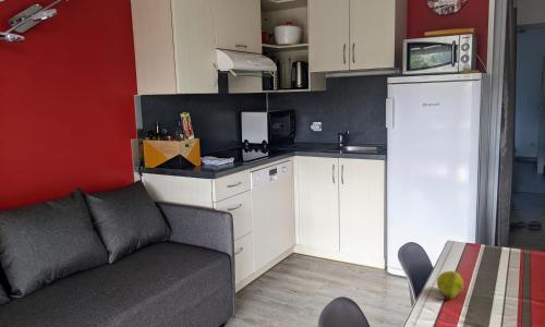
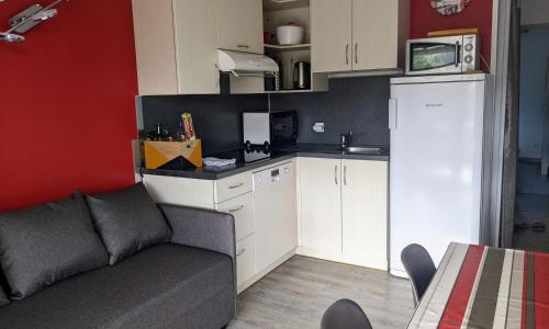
- fruit [434,270,464,301]
